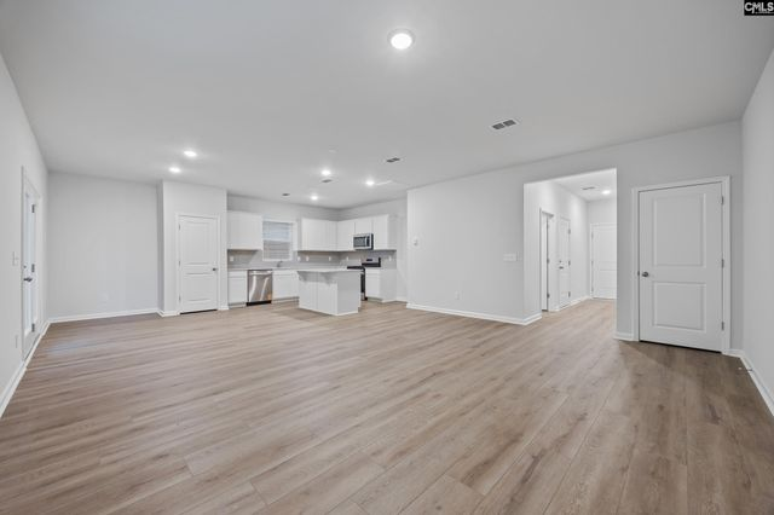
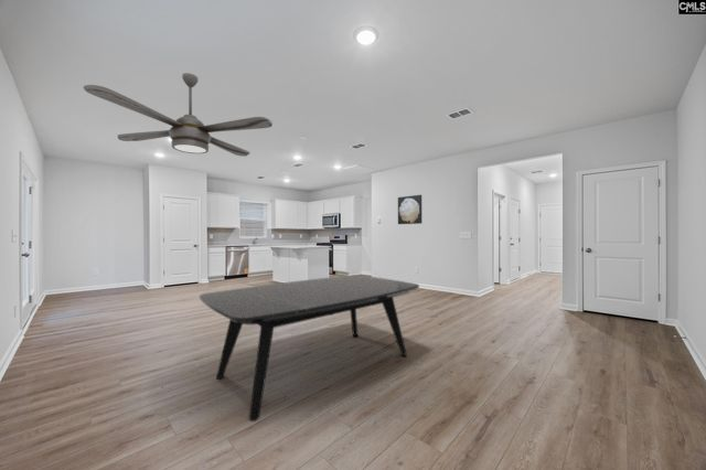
+ ceiling fan [83,72,274,158]
+ dining table [199,274,420,423]
+ wall art [397,194,422,225]
